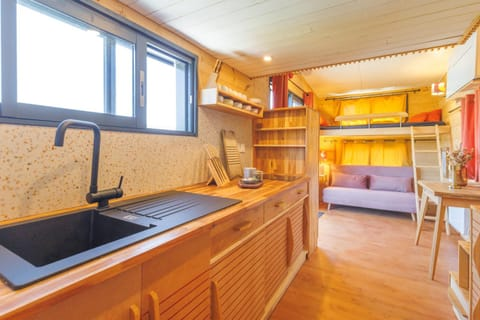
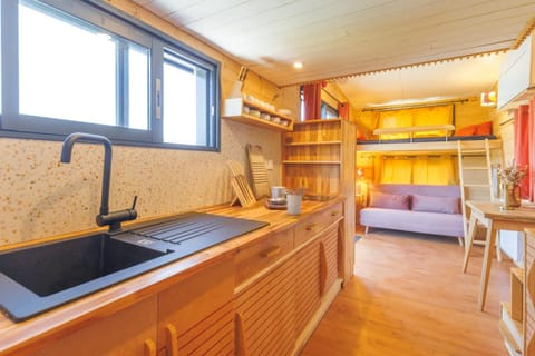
+ utensil holder [285,184,310,216]
